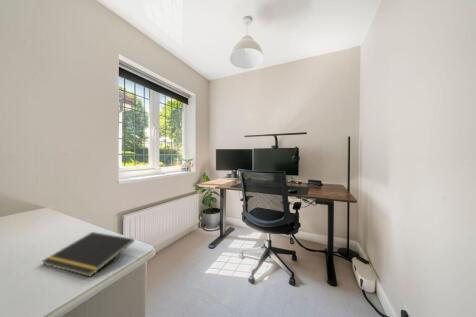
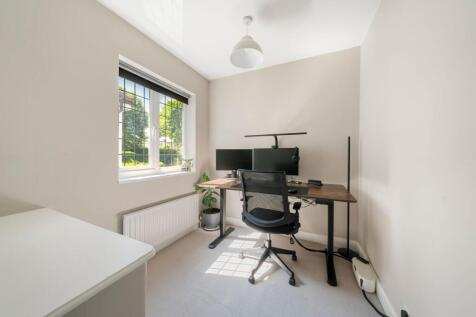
- notepad [41,231,135,278]
